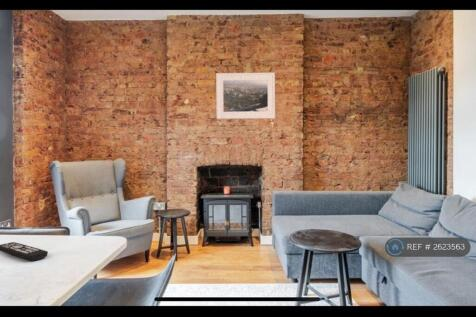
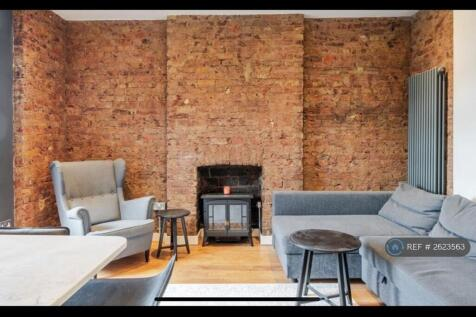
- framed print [215,72,276,120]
- remote control [0,241,49,262]
